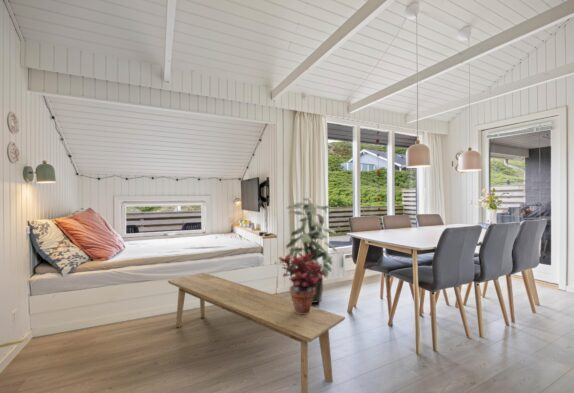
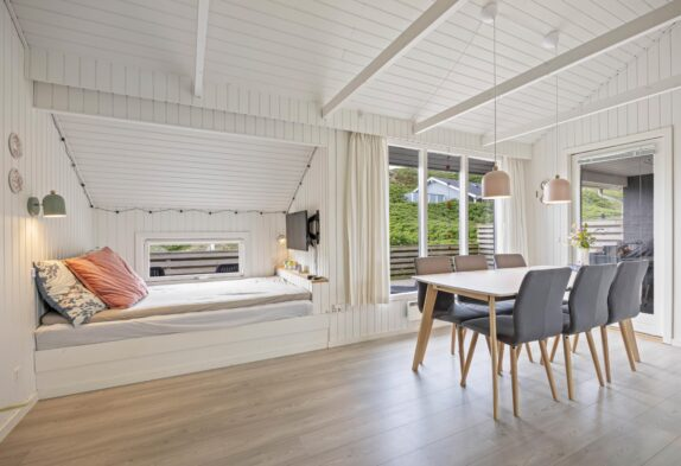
- bench [167,272,346,393]
- indoor plant [285,197,337,304]
- potted plant [277,252,327,314]
